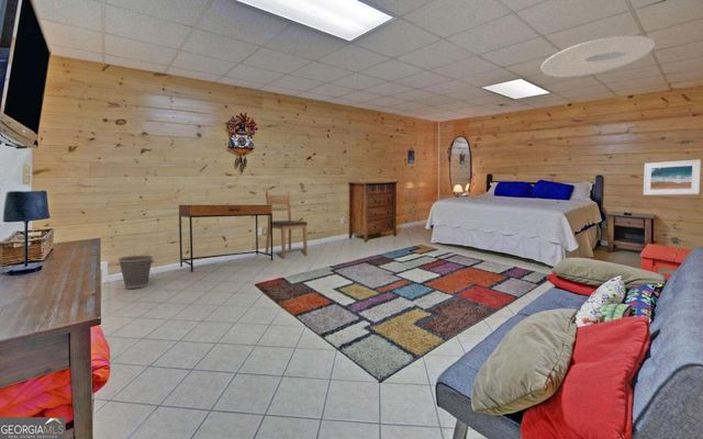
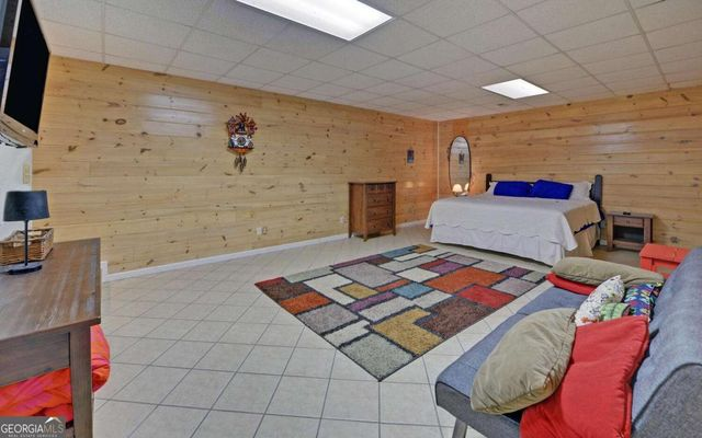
- wastebasket [116,255,154,290]
- ceiling light [540,34,656,78]
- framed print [643,158,702,196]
- desk [178,204,274,273]
- chair [265,189,309,259]
